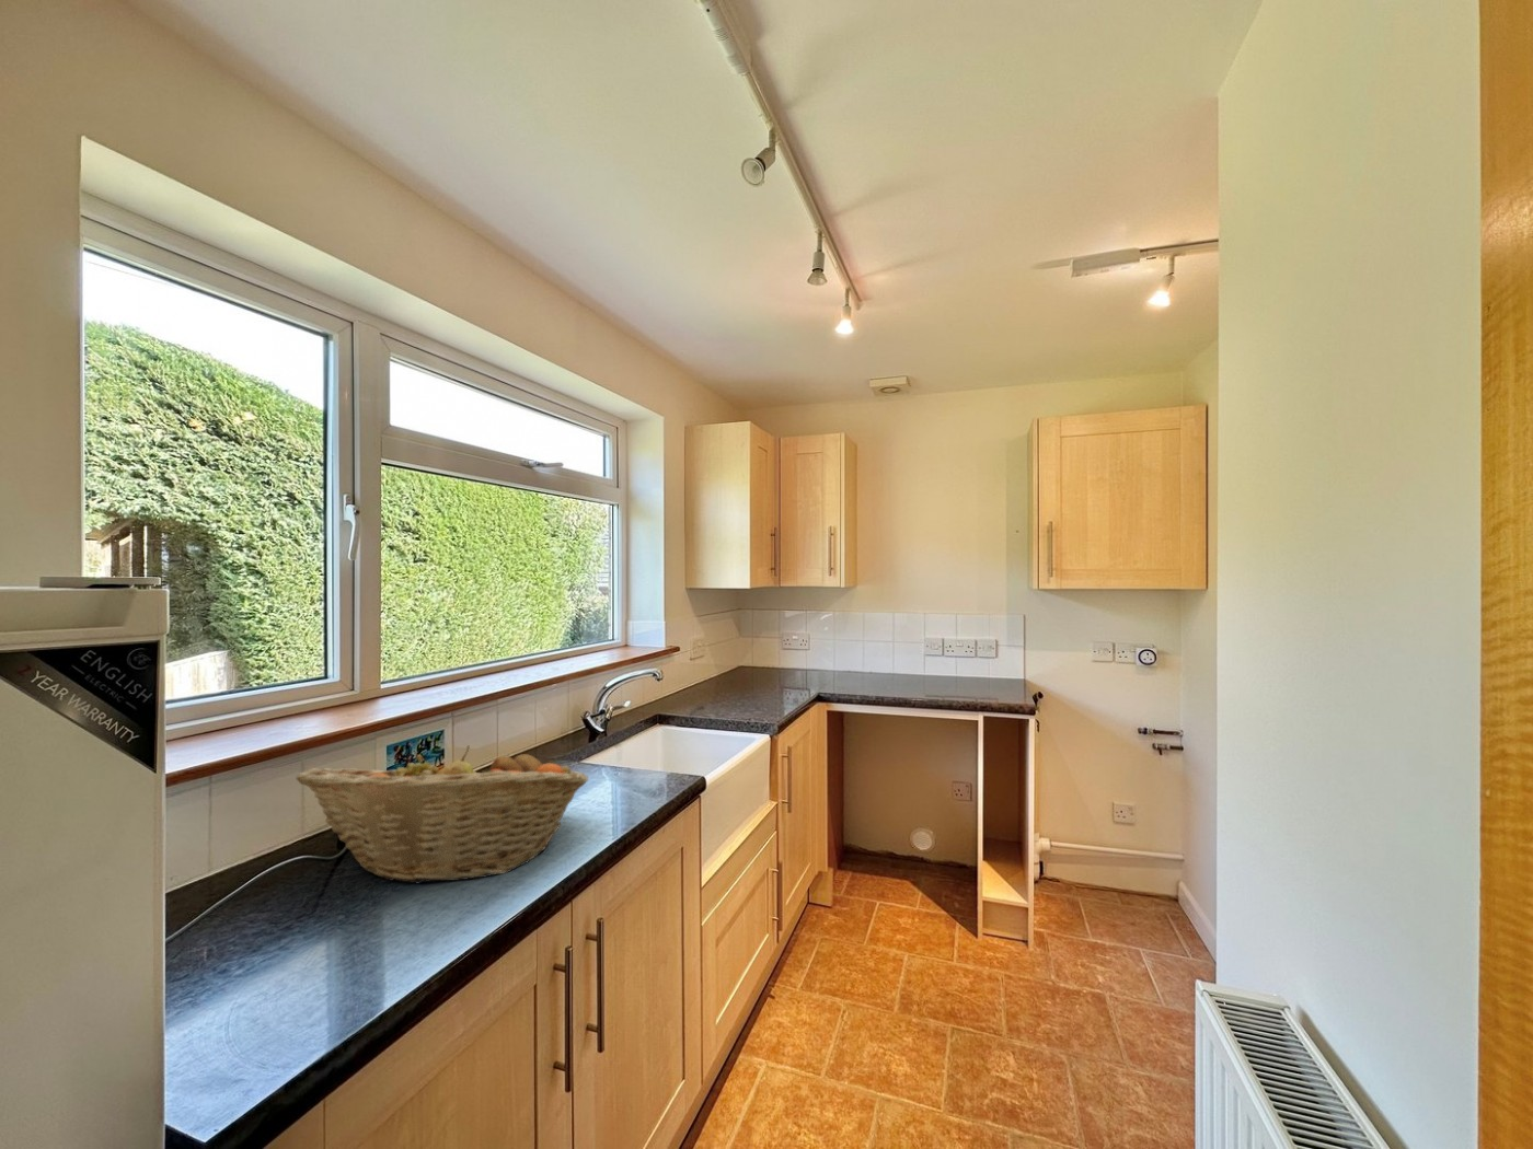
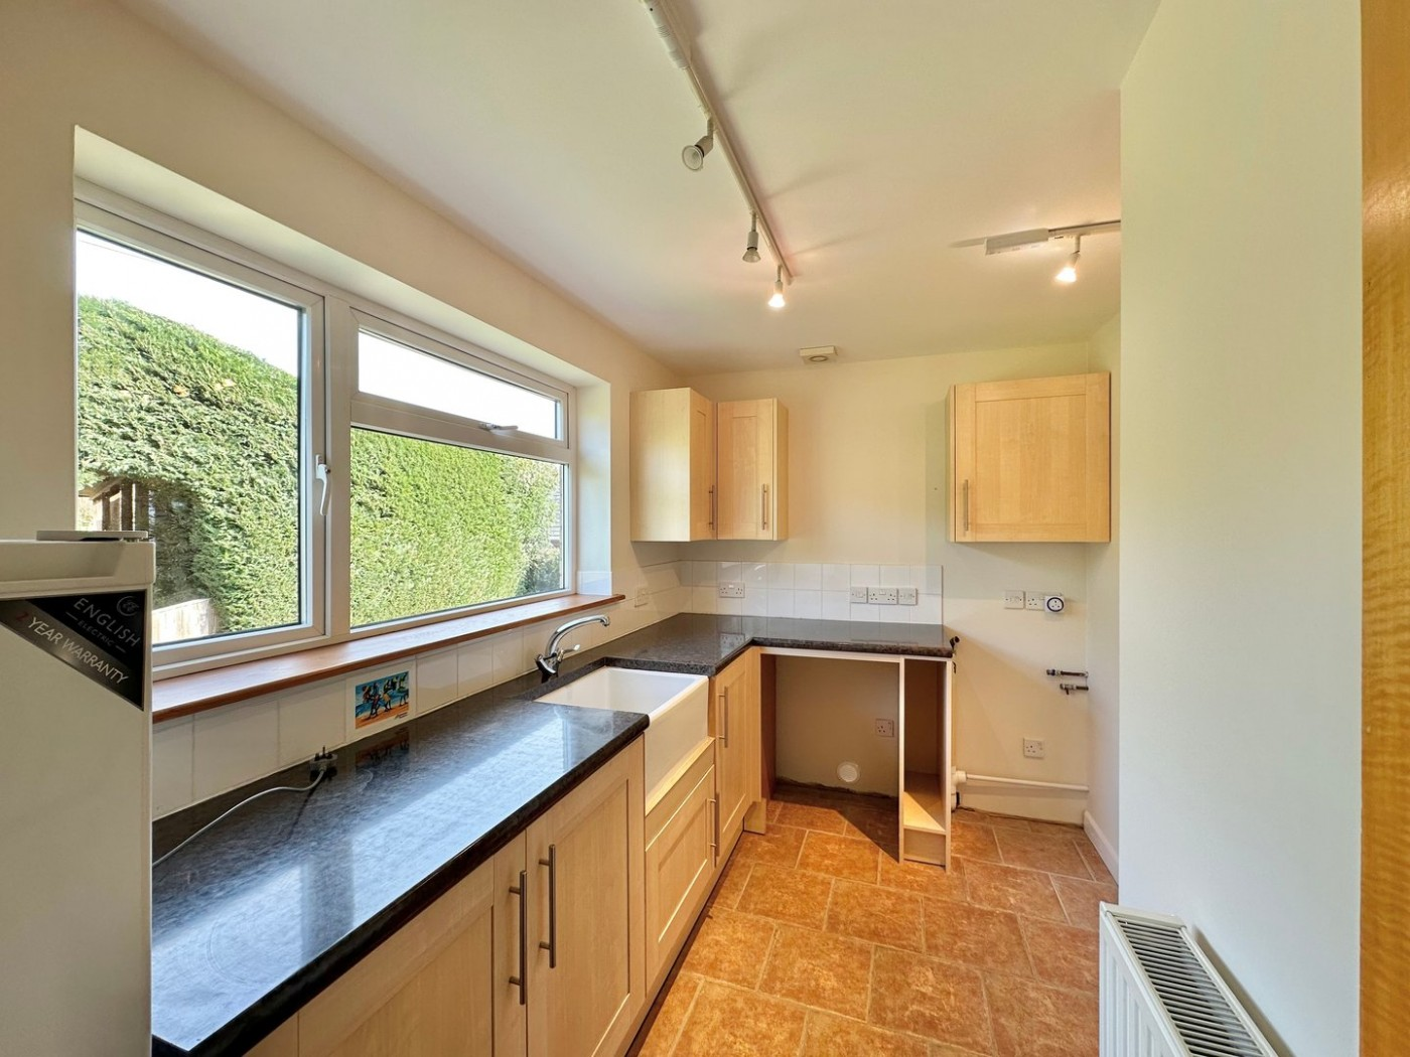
- fruit basket [295,745,589,885]
